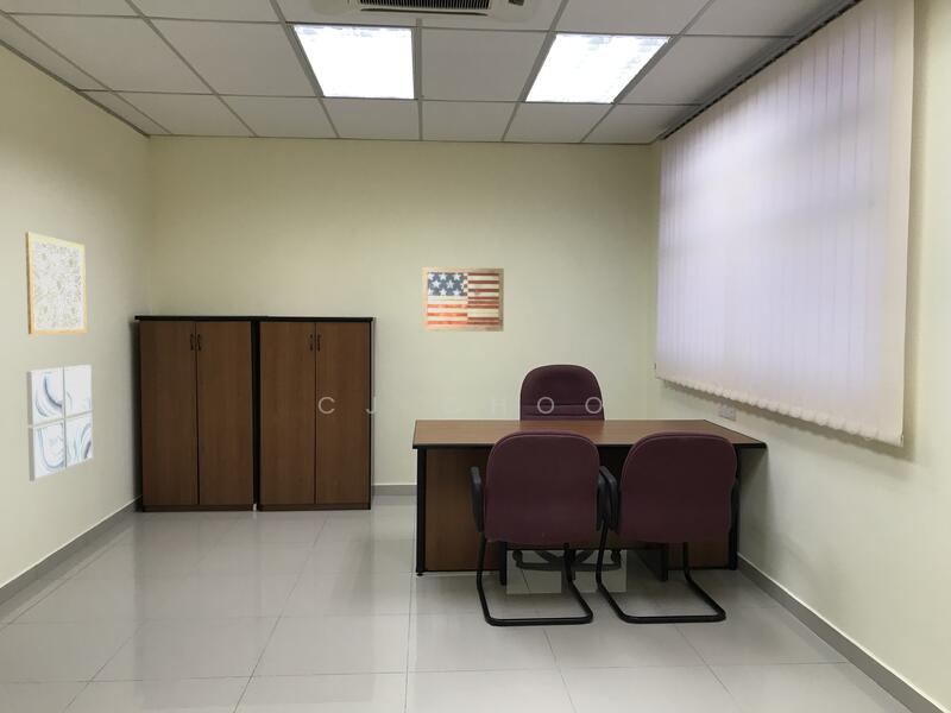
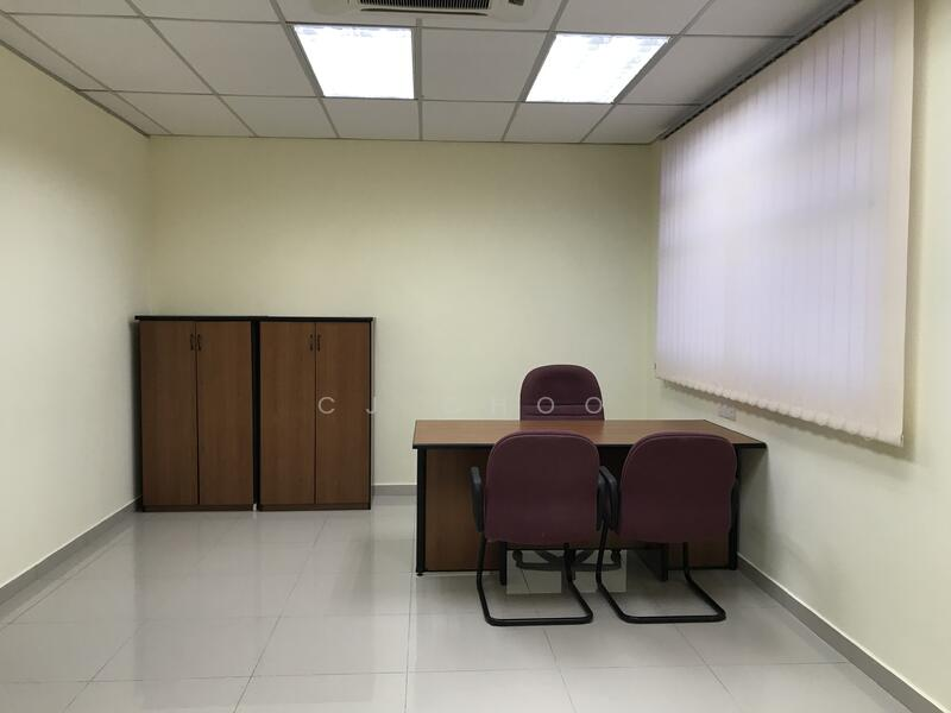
- wall art [24,231,88,335]
- wall art [421,266,505,333]
- wall art [25,364,94,482]
